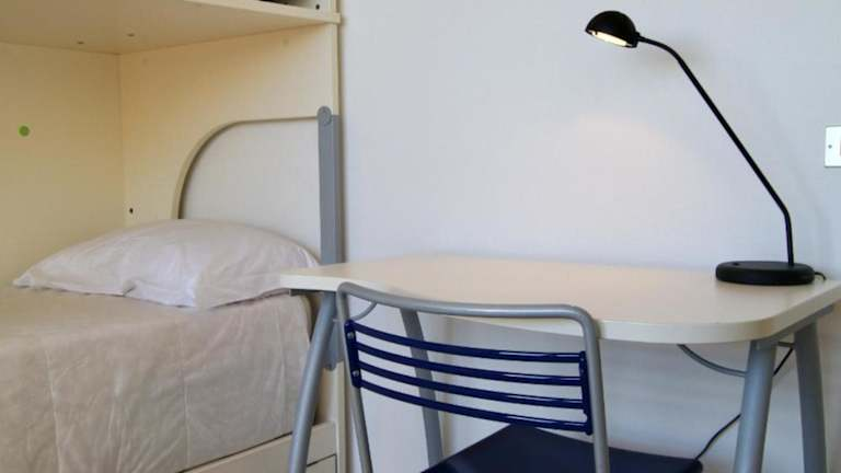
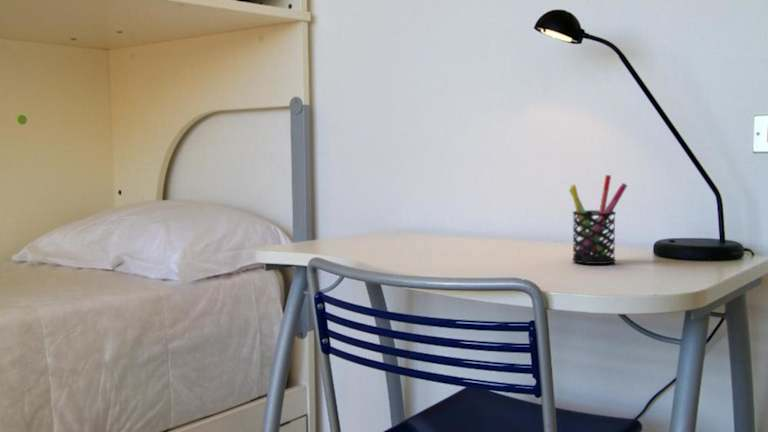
+ pen holder [568,174,628,265]
